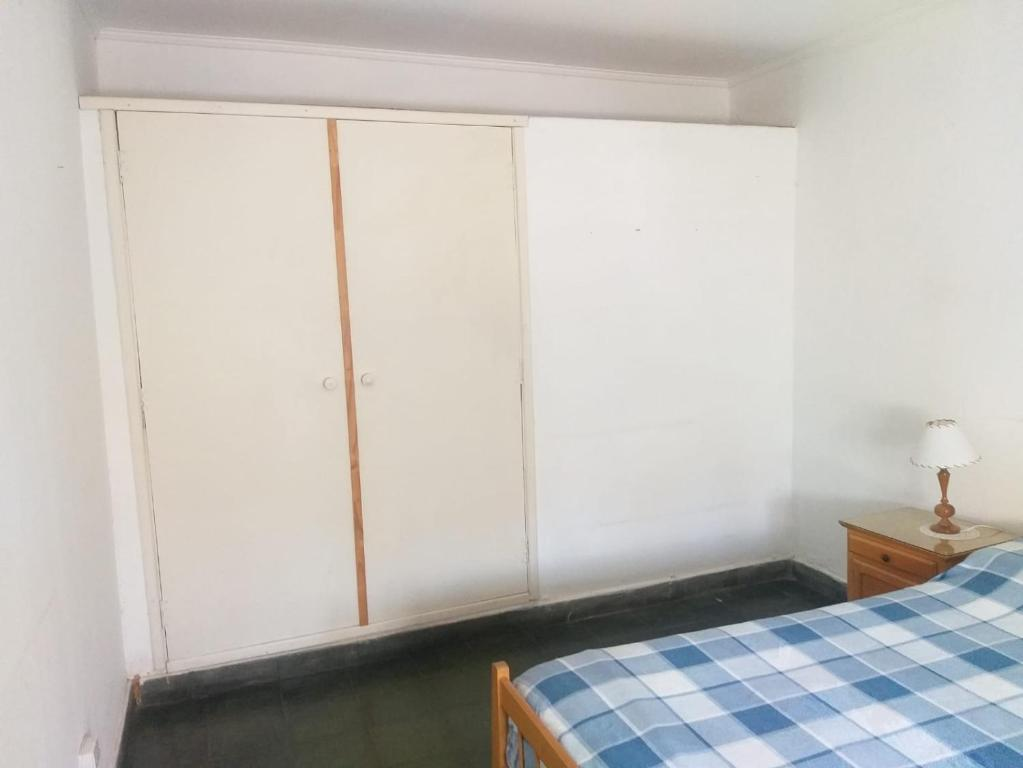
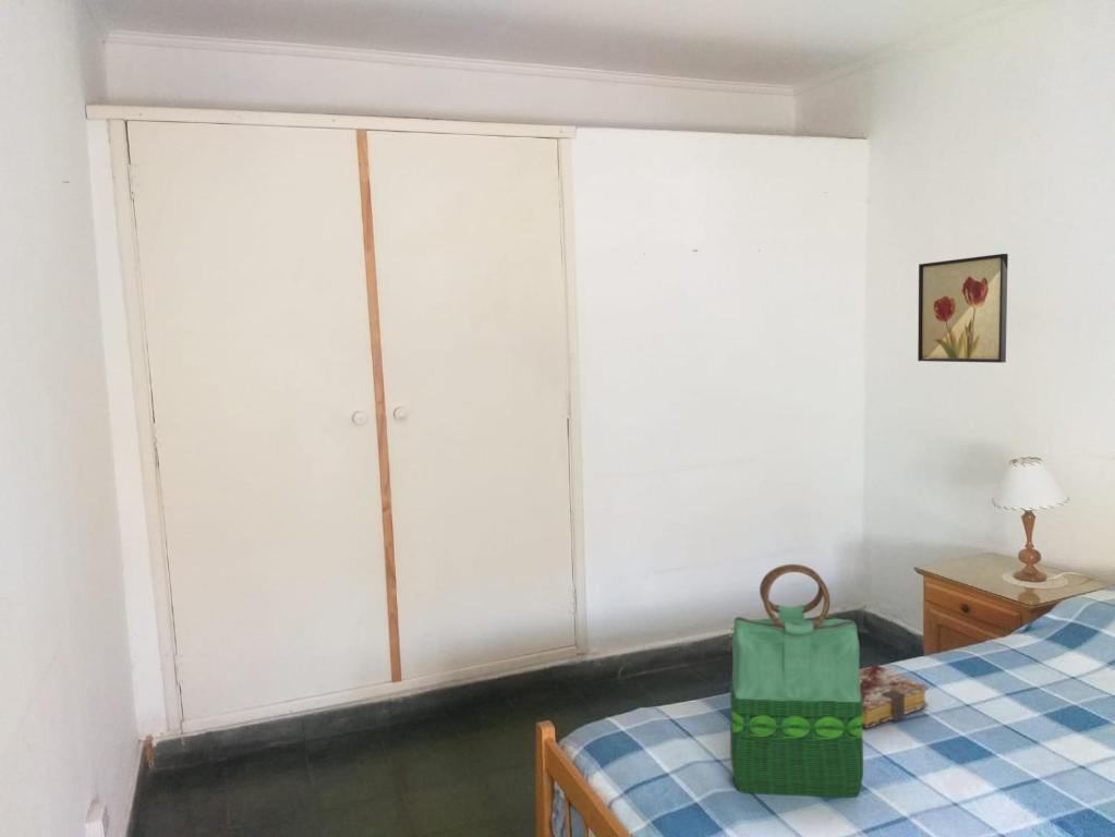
+ book [859,664,930,729]
+ wall art [917,253,1009,364]
+ tote bag [729,563,864,799]
